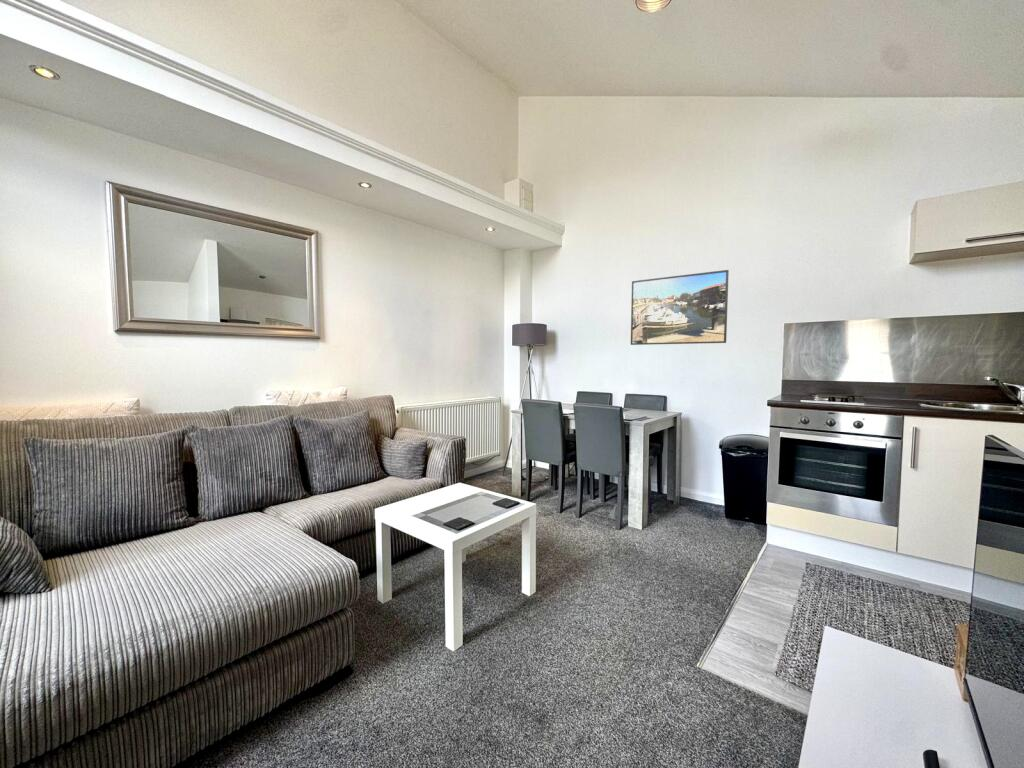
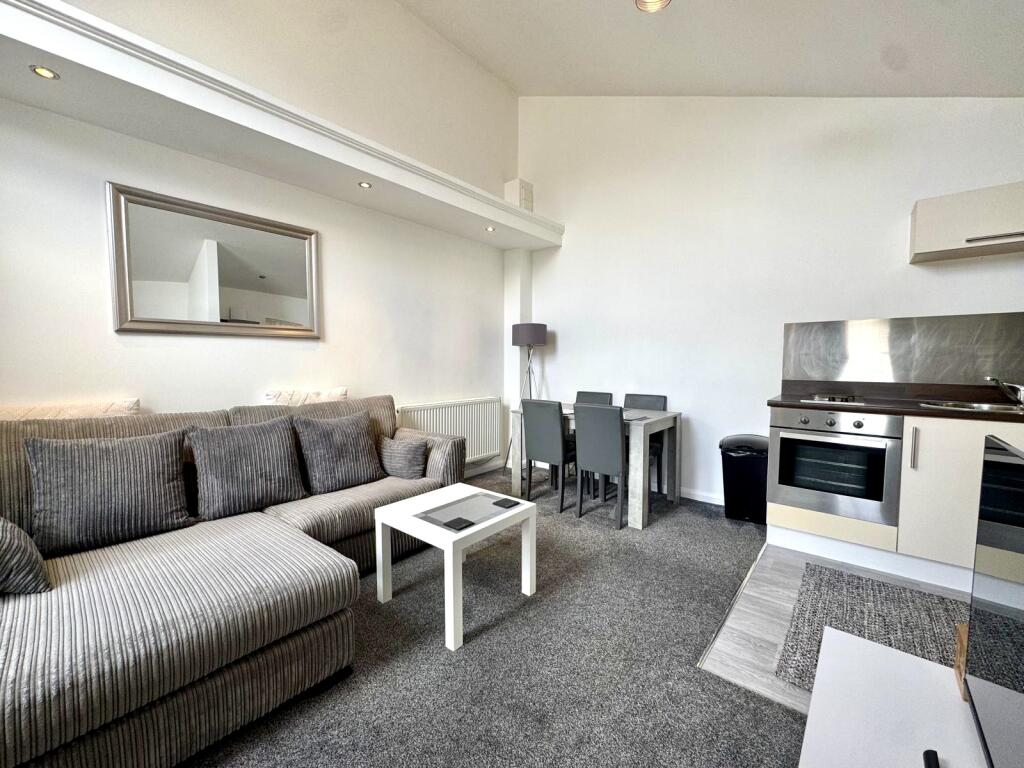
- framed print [630,269,730,346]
